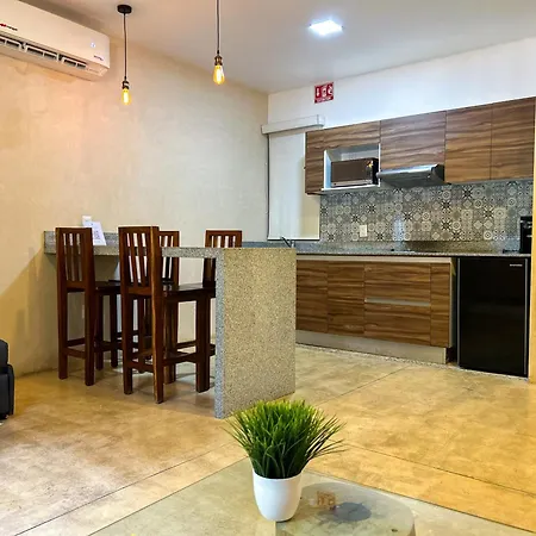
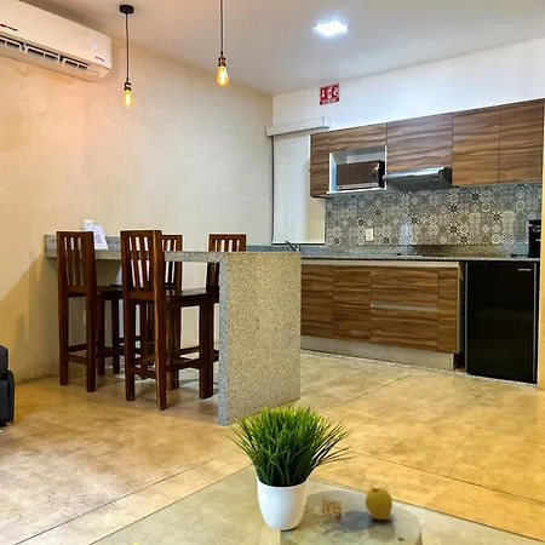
+ apple [365,484,394,521]
